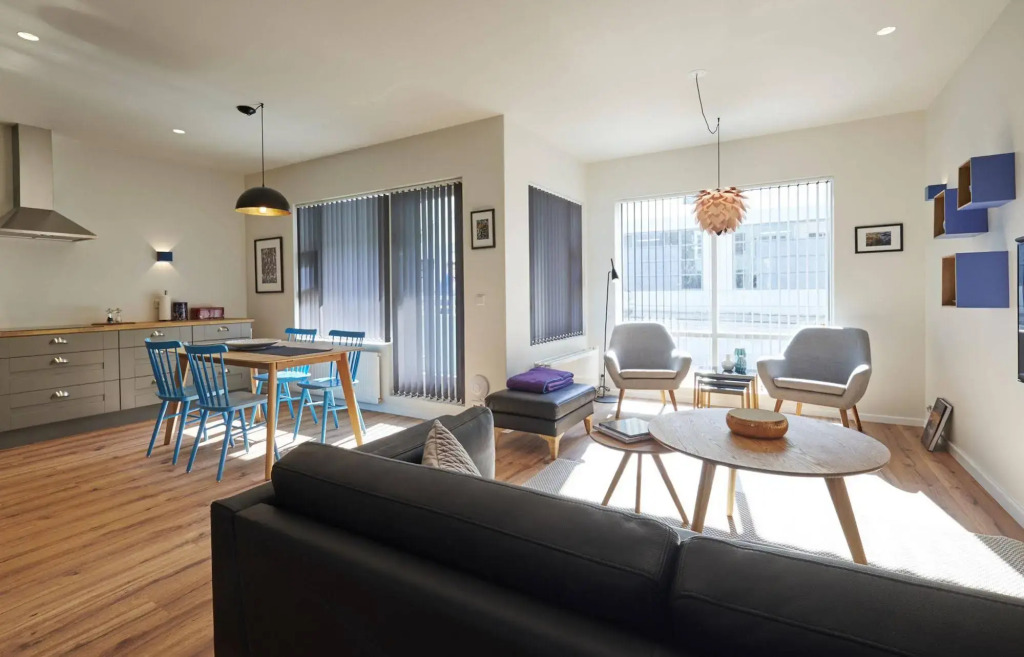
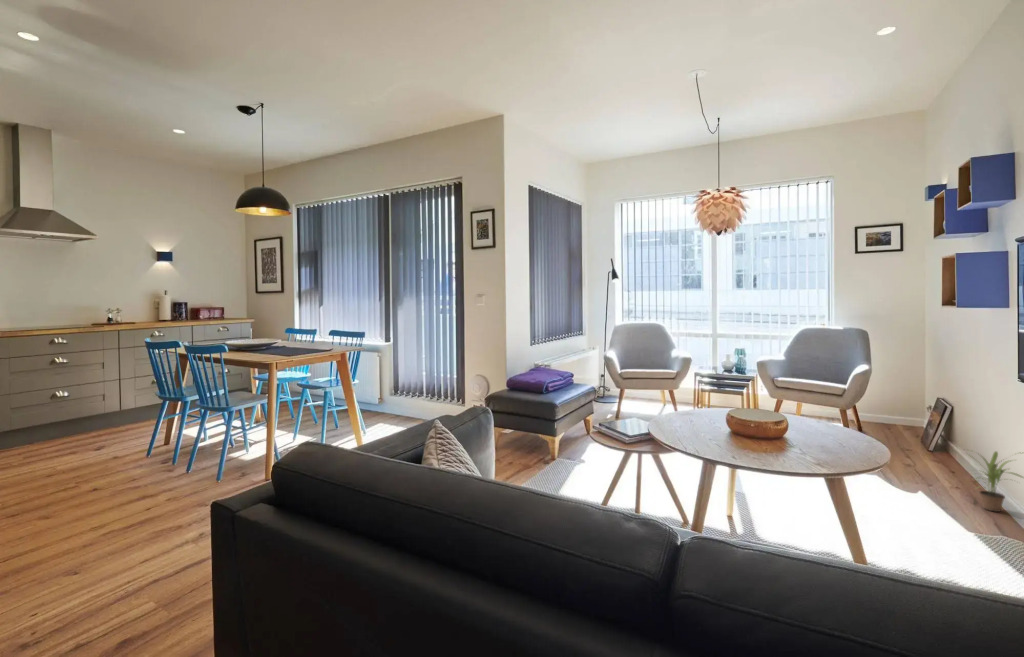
+ potted plant [964,448,1024,513]
